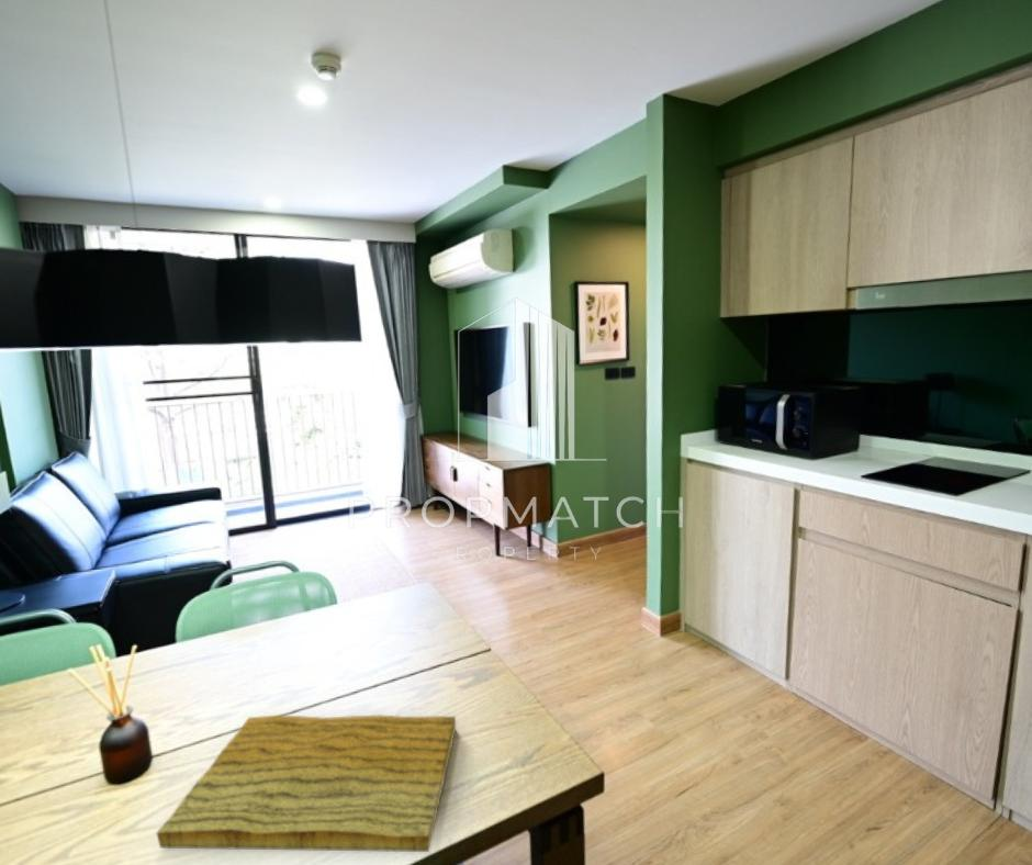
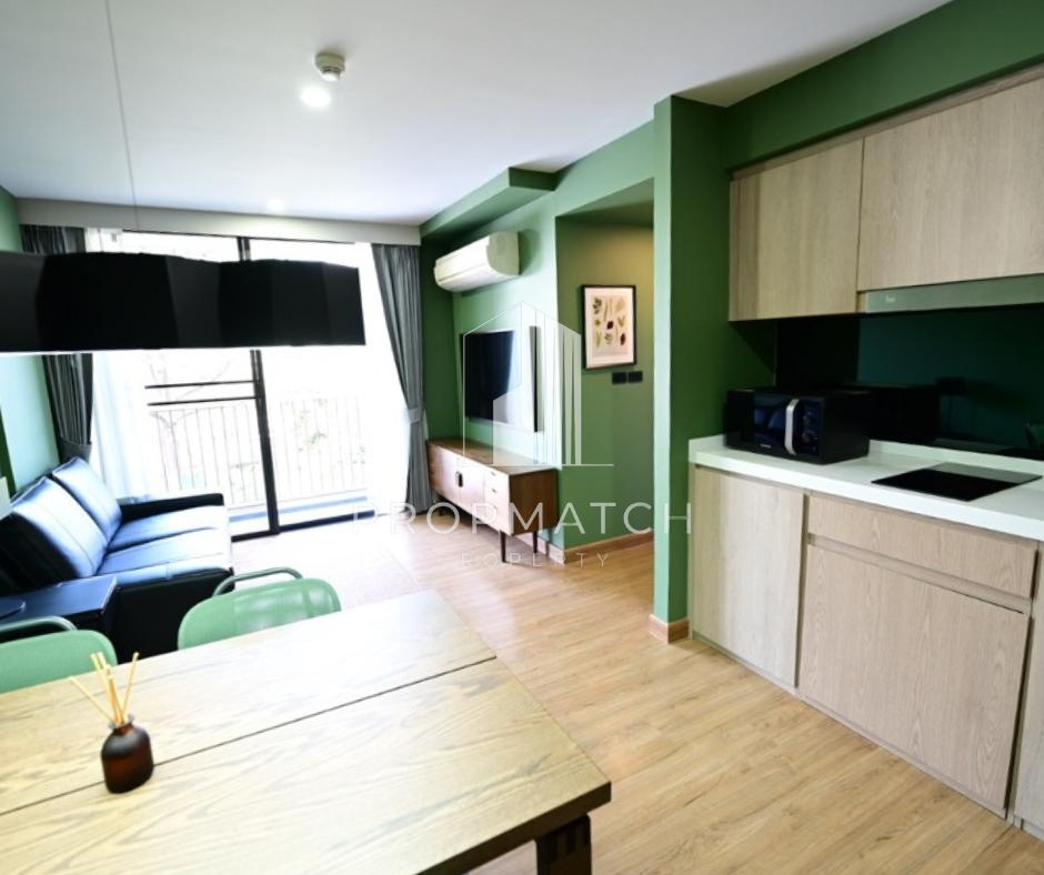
- cutting board [156,714,457,853]
